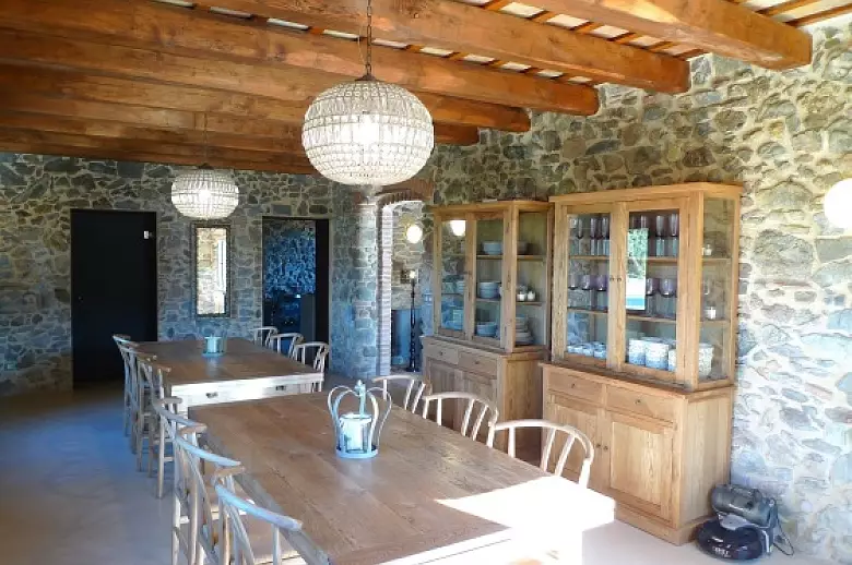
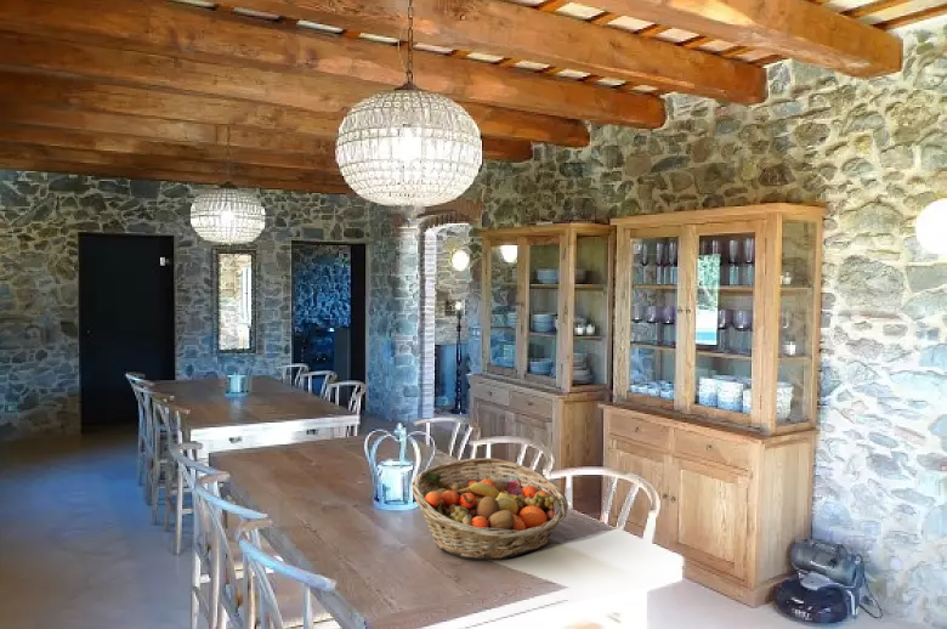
+ fruit basket [410,457,569,561]
